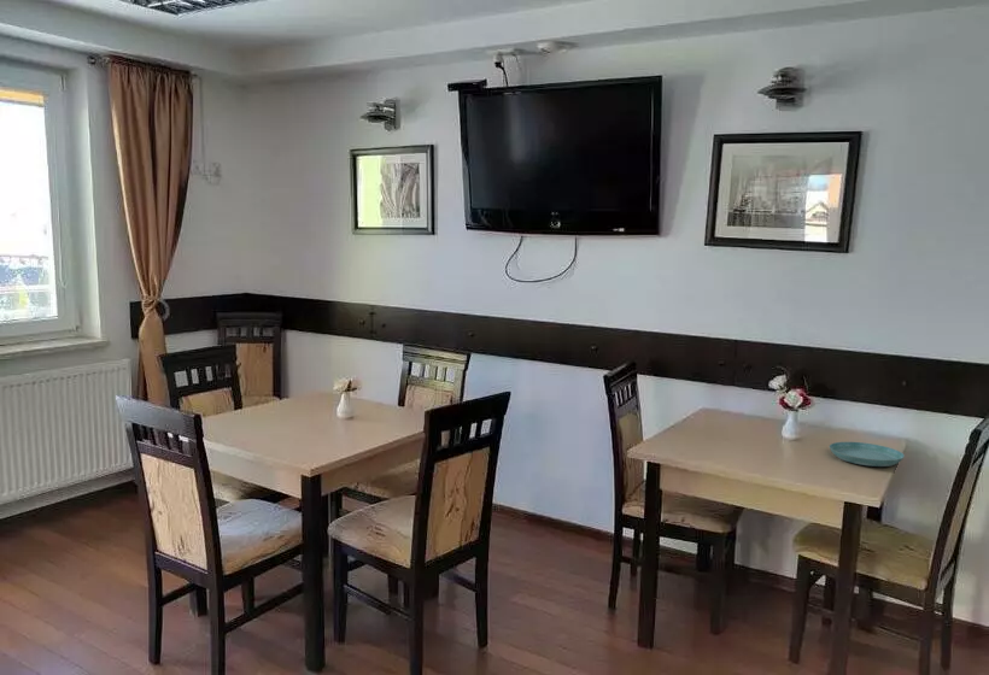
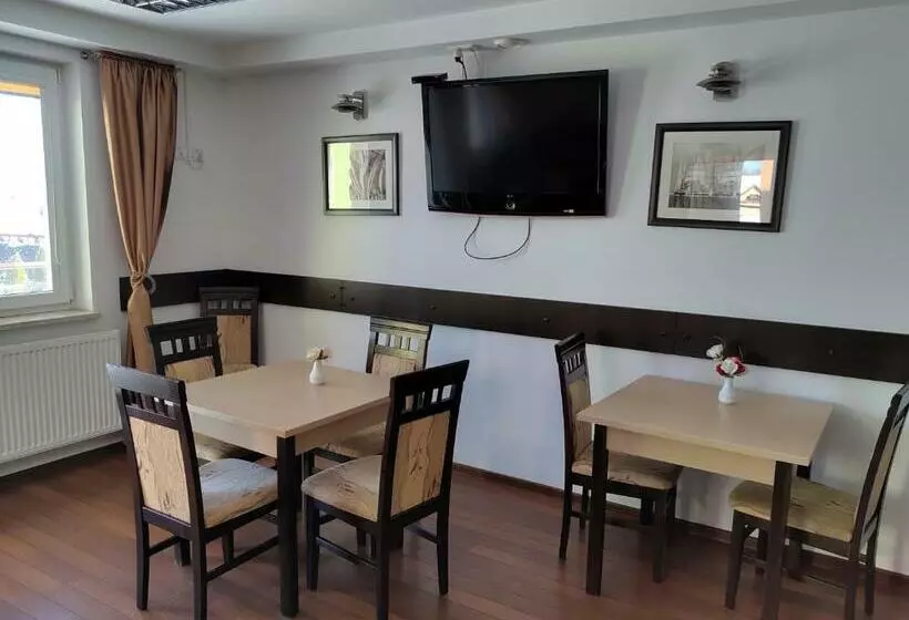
- saucer [829,441,906,468]
